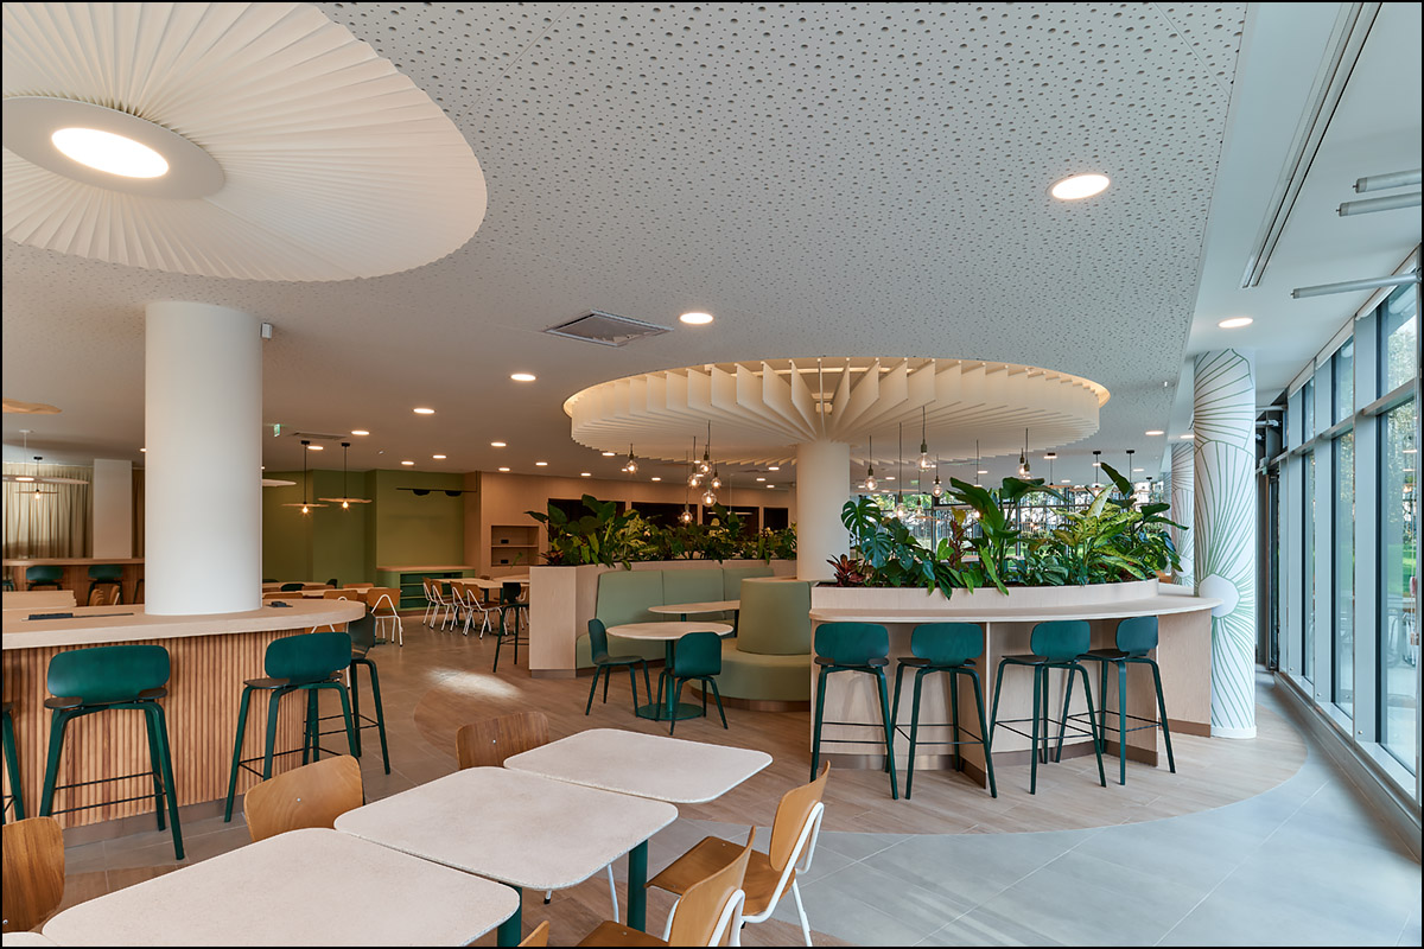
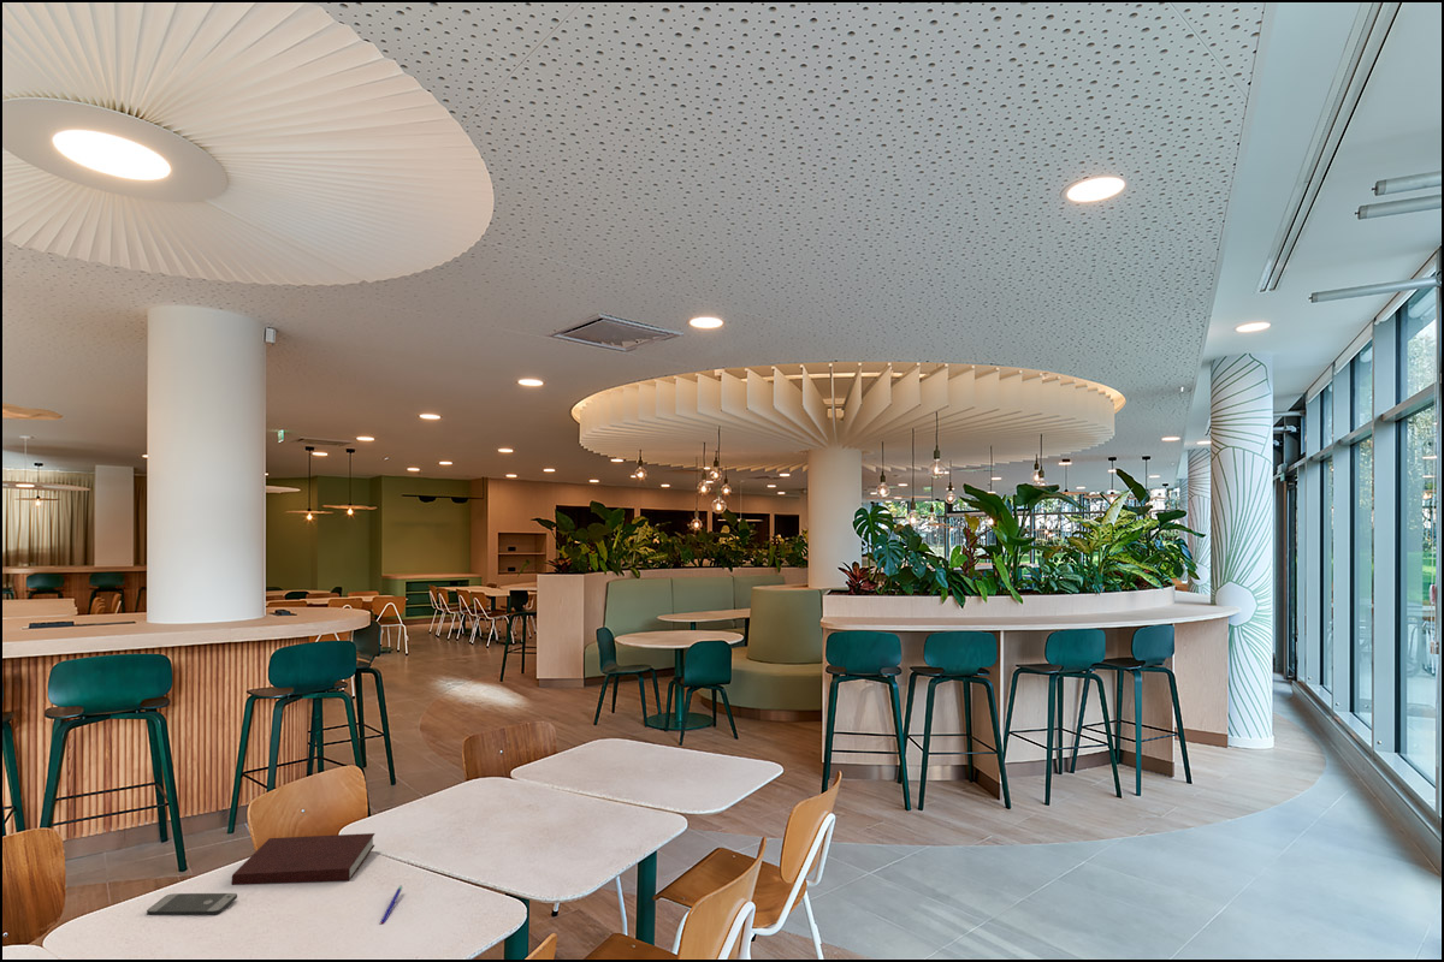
+ notebook [231,832,375,886]
+ smartphone [146,892,238,916]
+ pen [379,885,403,925]
